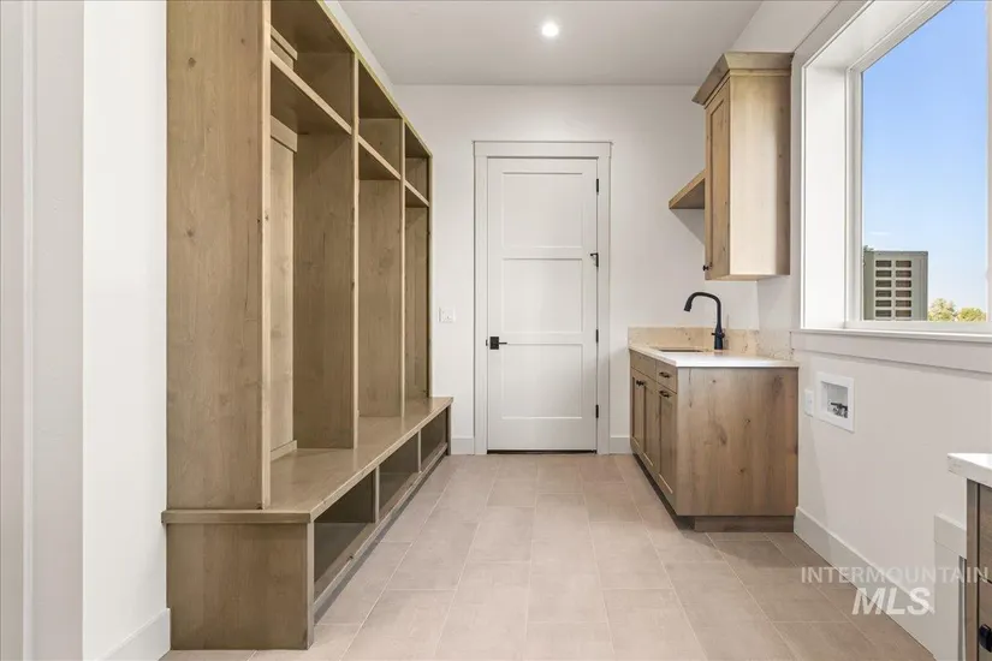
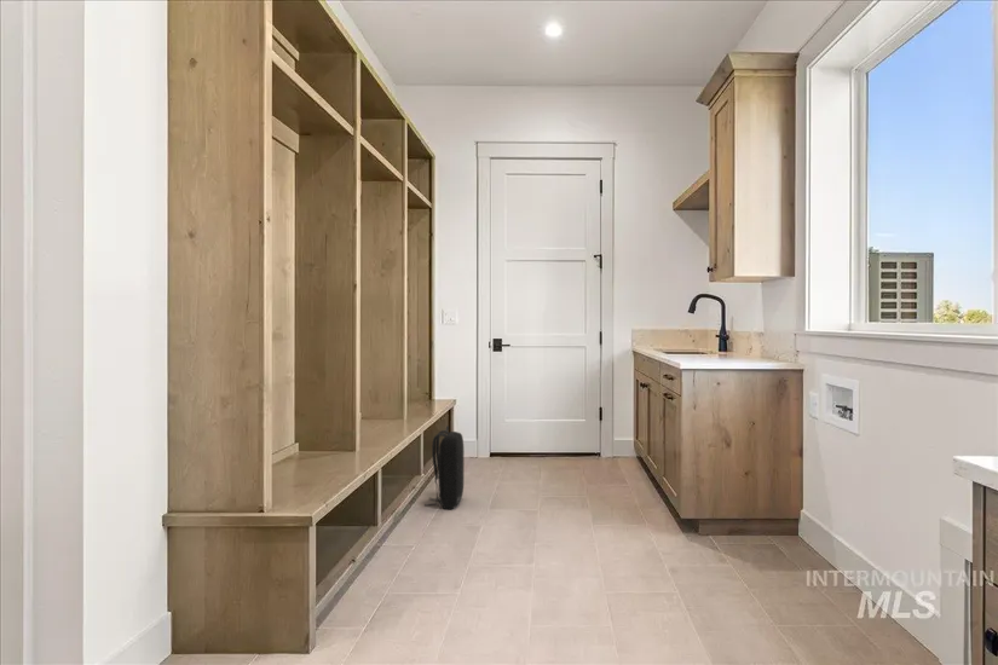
+ backpack [423,424,465,510]
